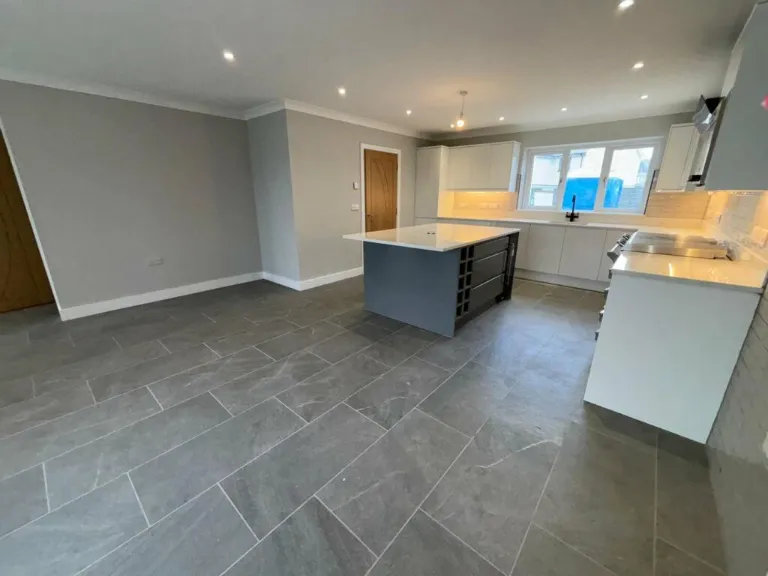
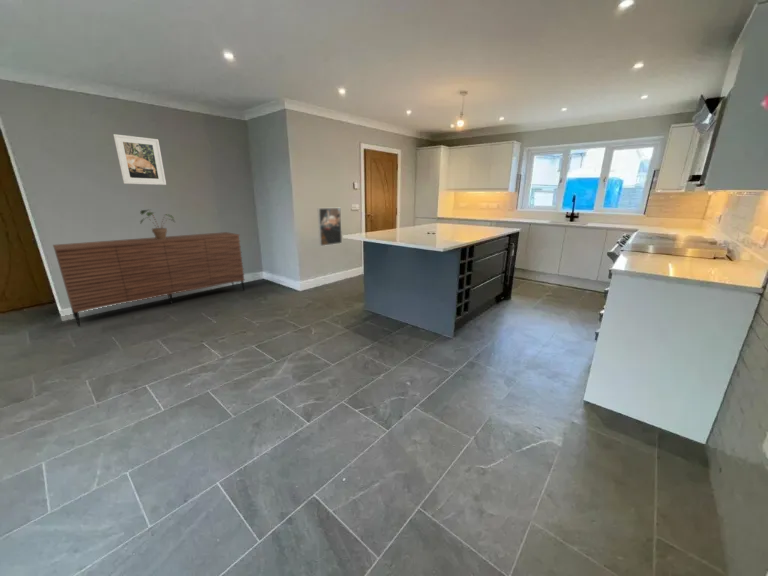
+ potted plant [139,208,176,240]
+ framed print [112,133,167,186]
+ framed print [317,207,343,247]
+ sideboard [52,231,246,328]
